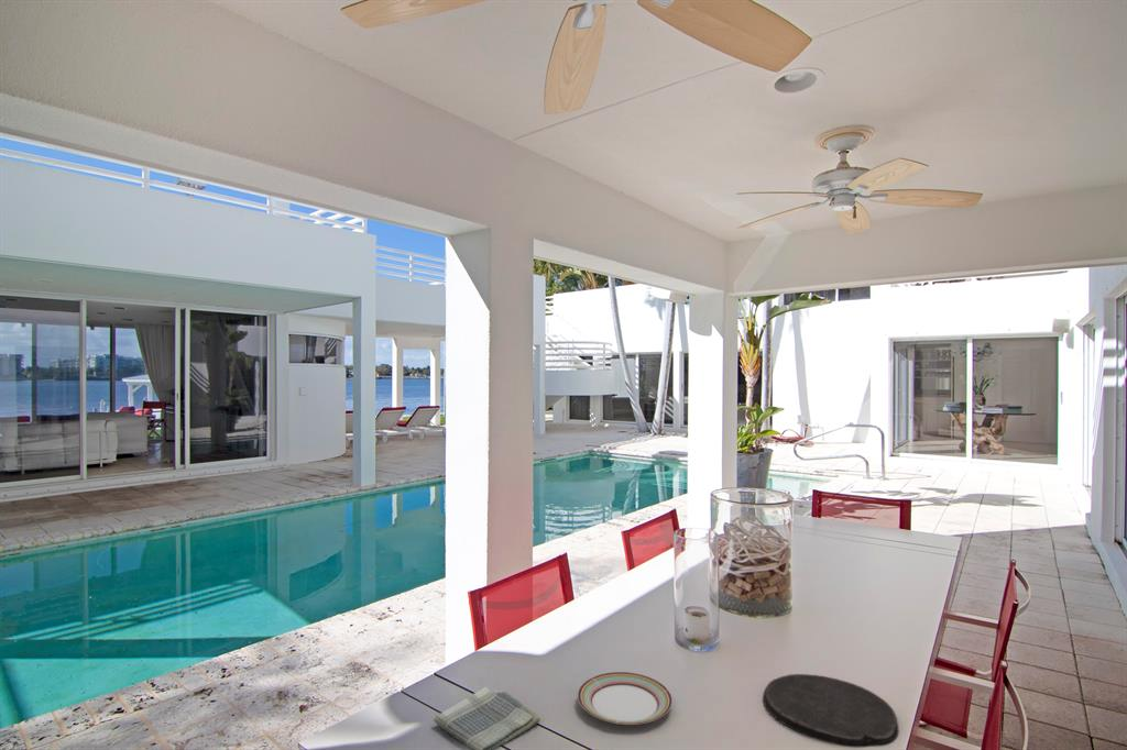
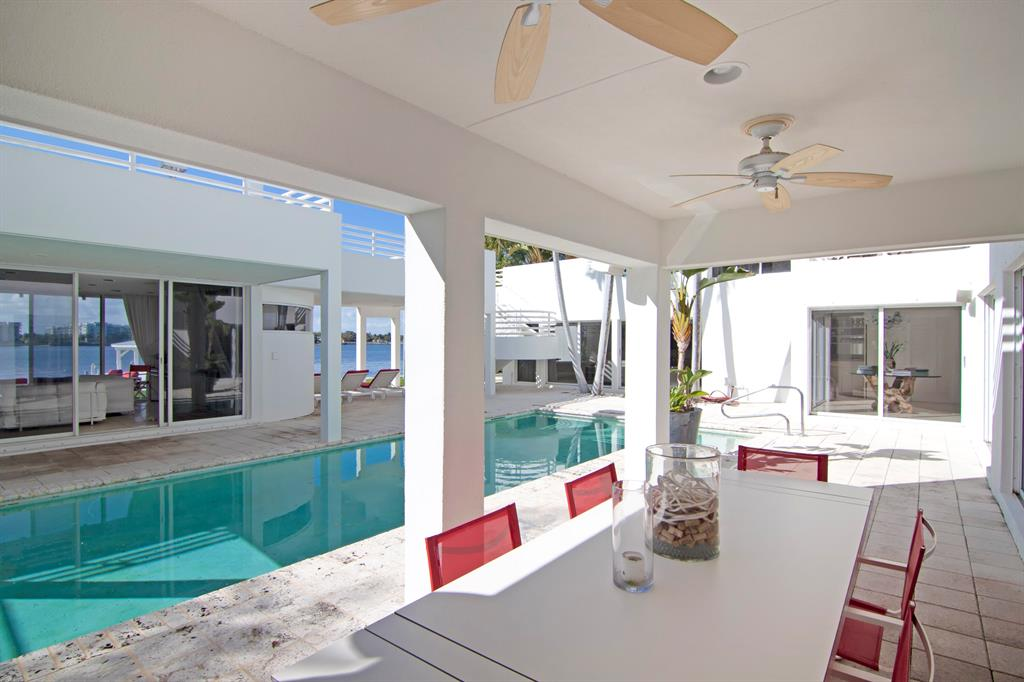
- dish towel [433,686,541,750]
- plate [762,673,900,748]
- plate [577,671,674,726]
